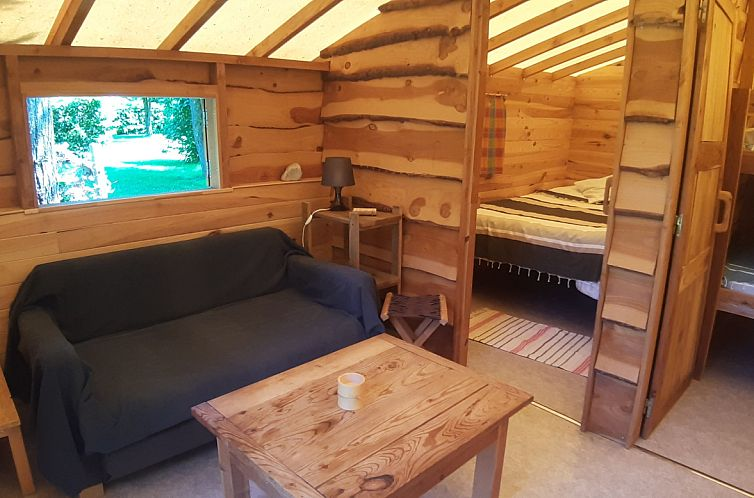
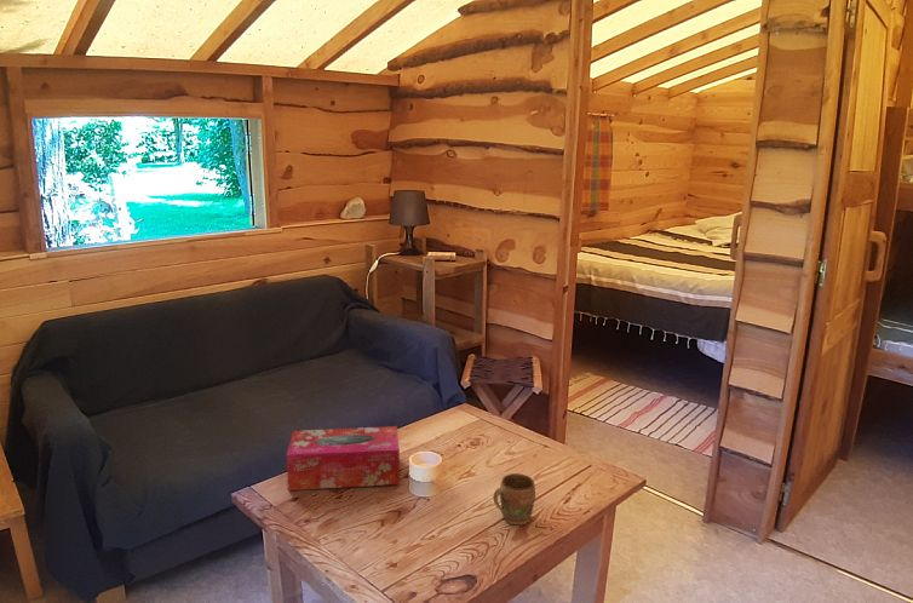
+ tissue box [286,425,401,492]
+ mug [493,472,536,527]
